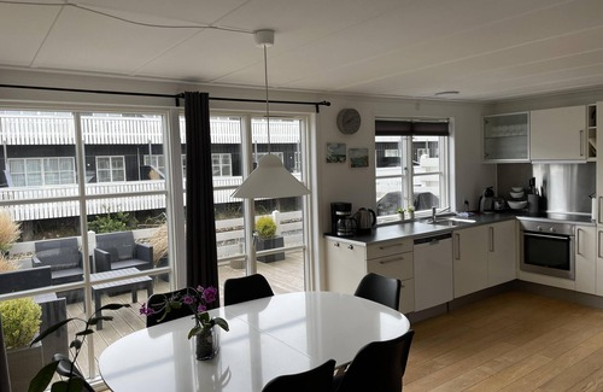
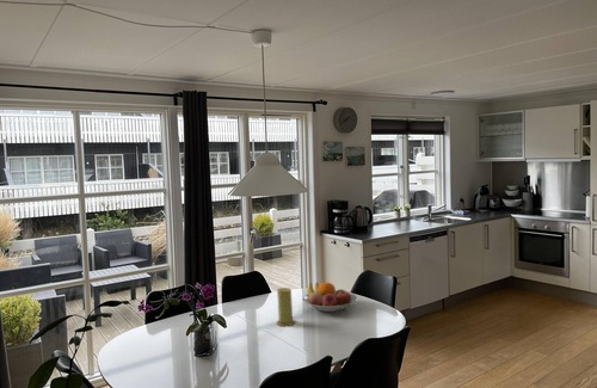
+ fruit bowl [301,282,358,313]
+ candle [276,287,297,327]
